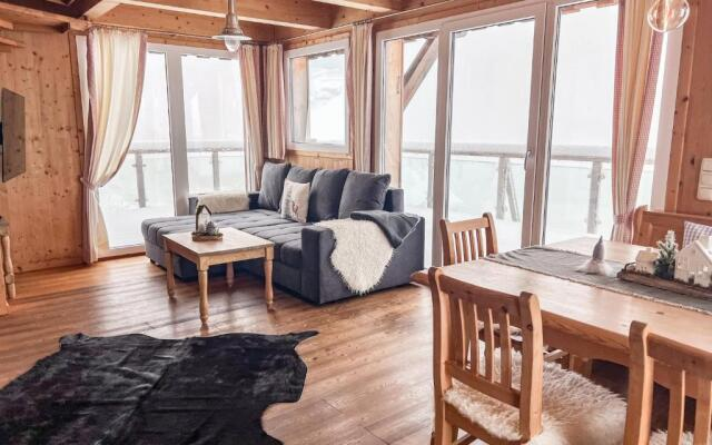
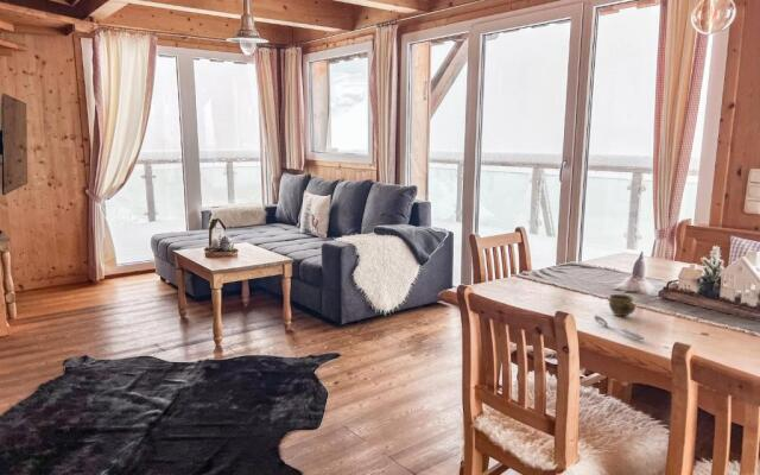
+ cup [608,293,636,317]
+ spoon [594,315,646,341]
